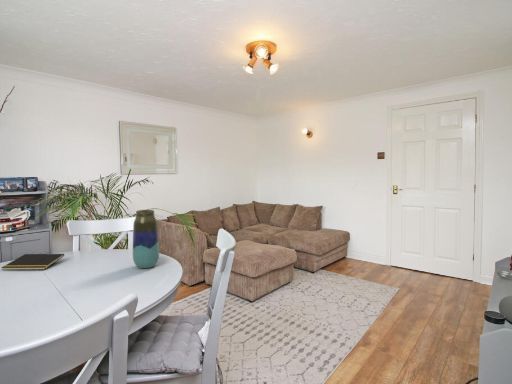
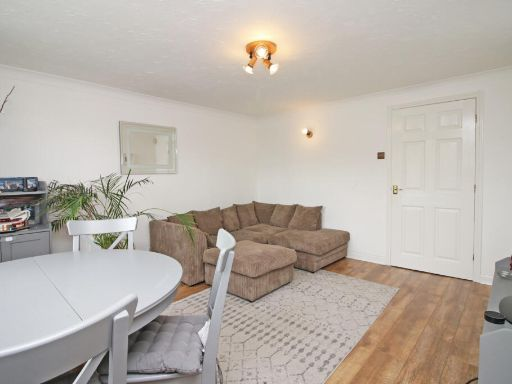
- vase [132,209,160,269]
- notepad [0,253,65,271]
